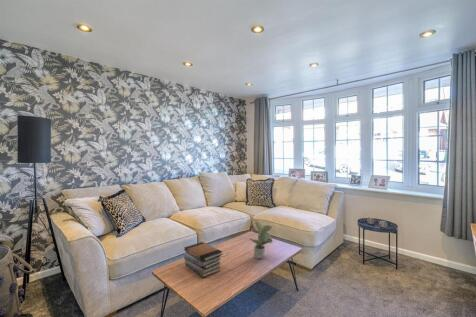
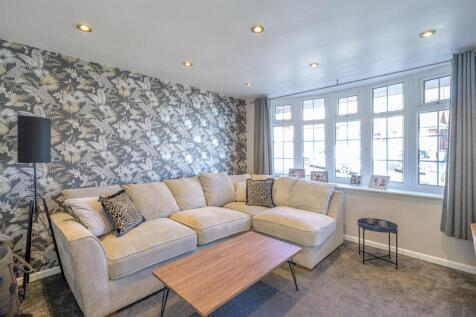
- potted plant [248,220,274,260]
- book stack [183,241,224,279]
